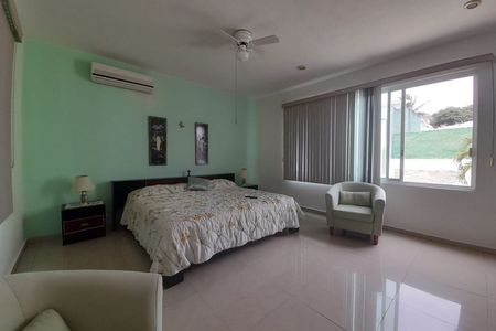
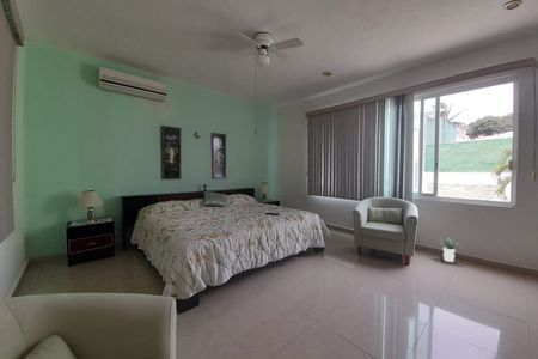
+ potted plant [438,237,464,263]
